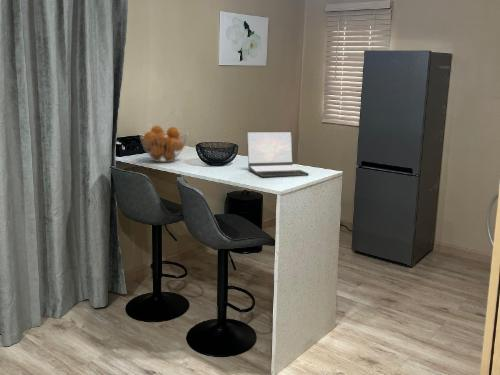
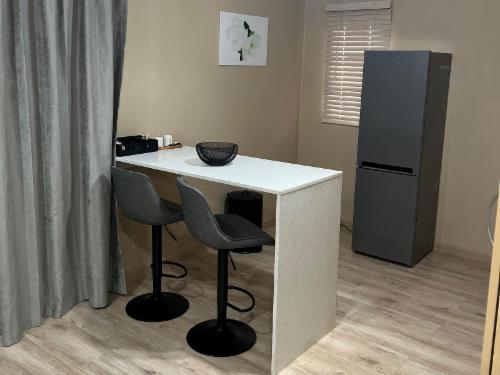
- fruit basket [138,124,188,163]
- laptop [246,131,310,178]
